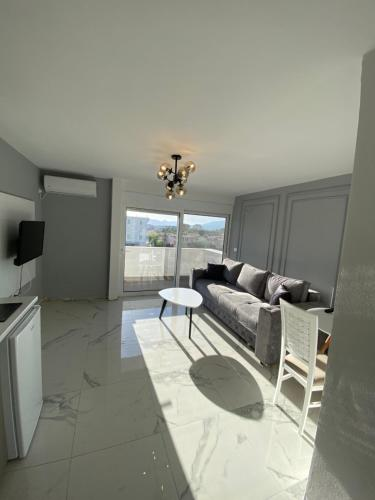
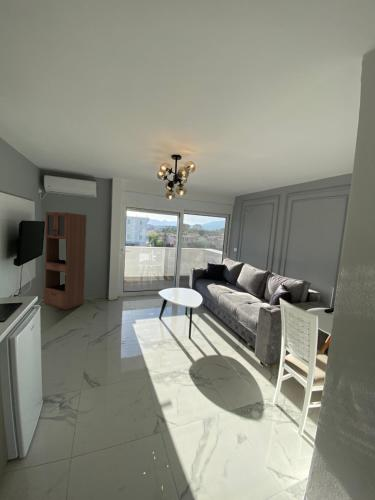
+ cabinet [43,211,88,311]
